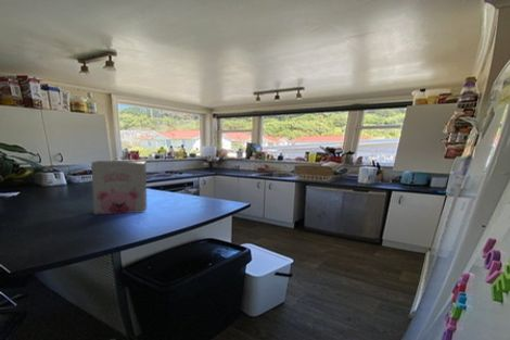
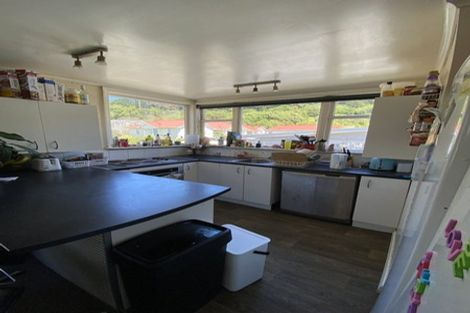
- cereal box [90,160,148,215]
